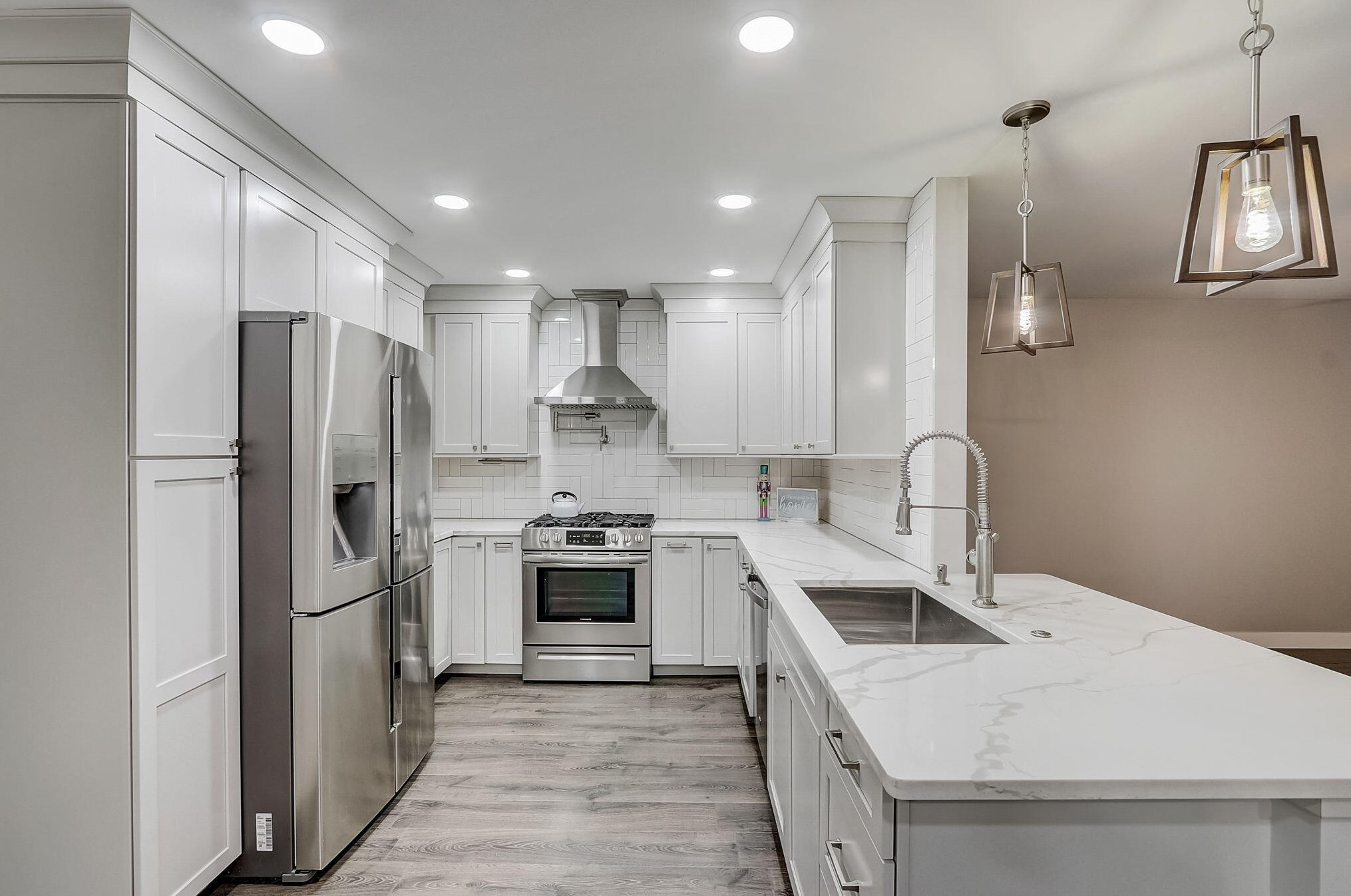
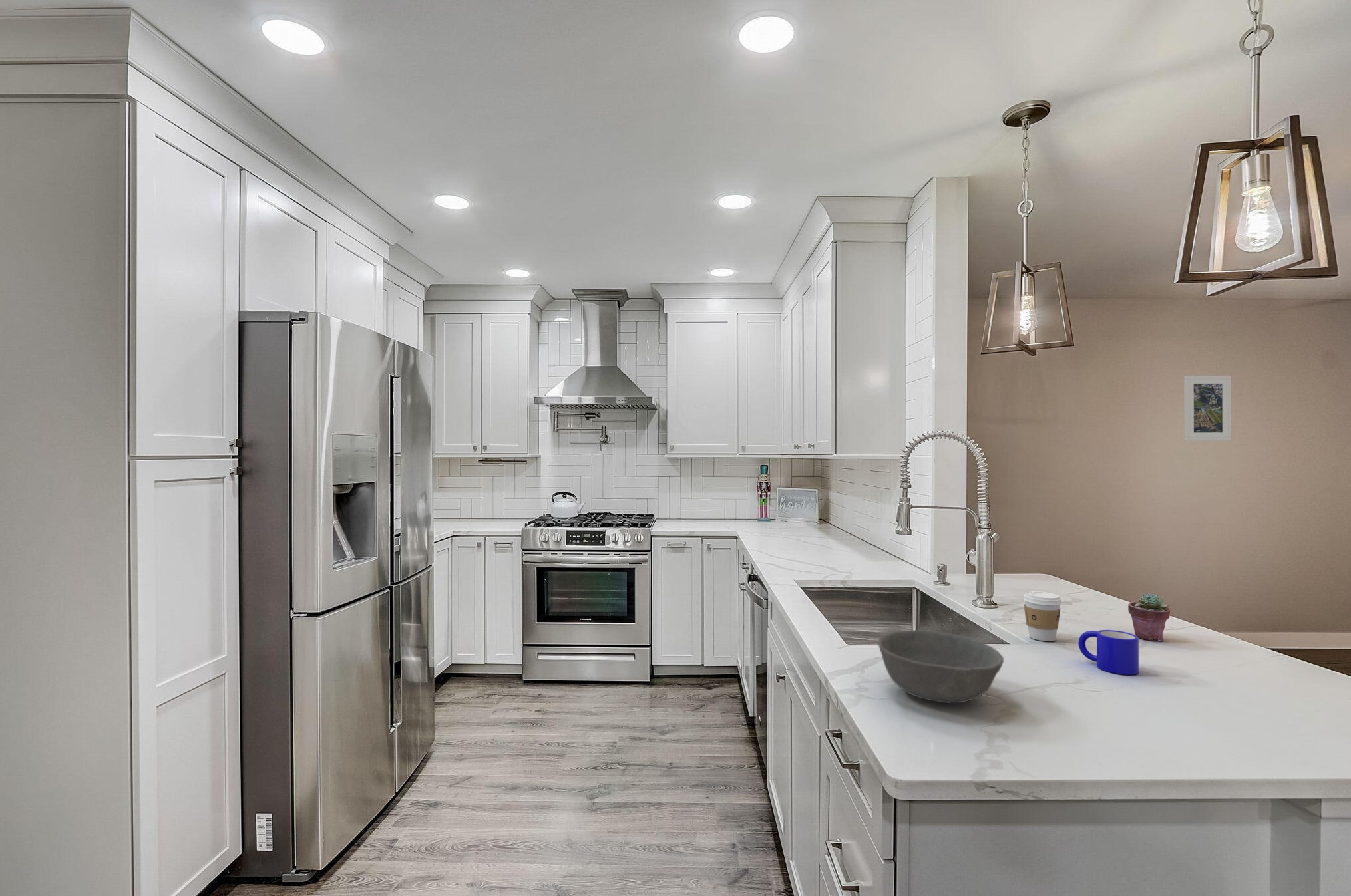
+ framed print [1183,375,1231,441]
+ potted succulent [1127,593,1171,641]
+ mug [1077,629,1139,676]
+ bowl [878,629,1004,704]
+ coffee cup [1023,590,1062,642]
